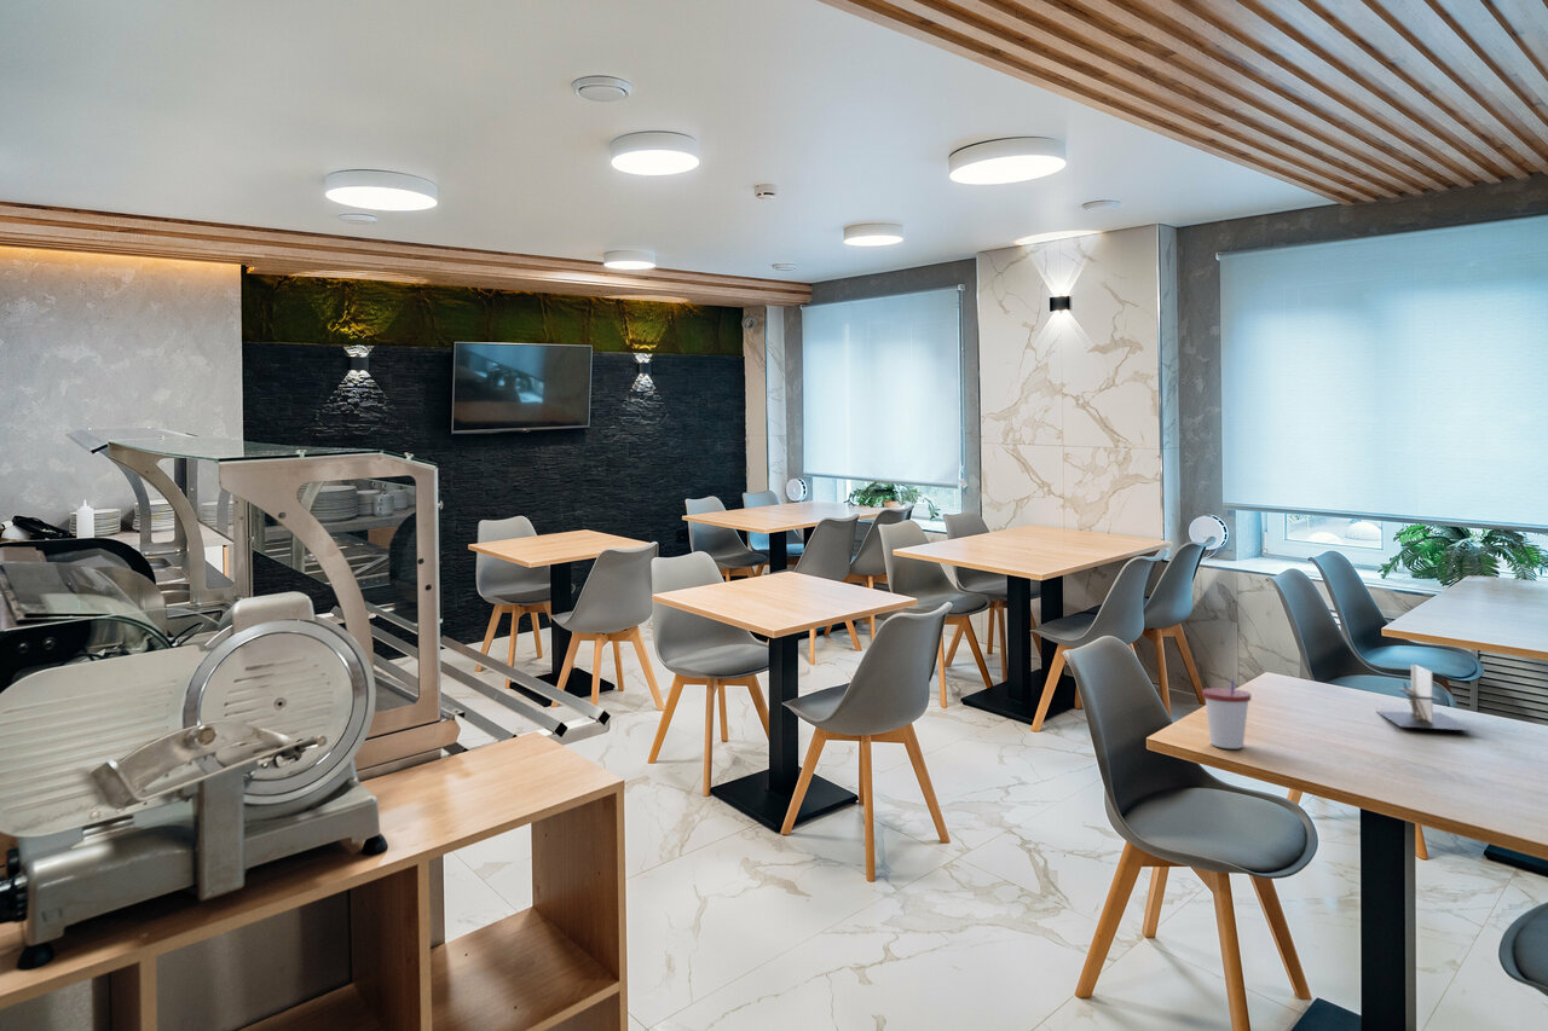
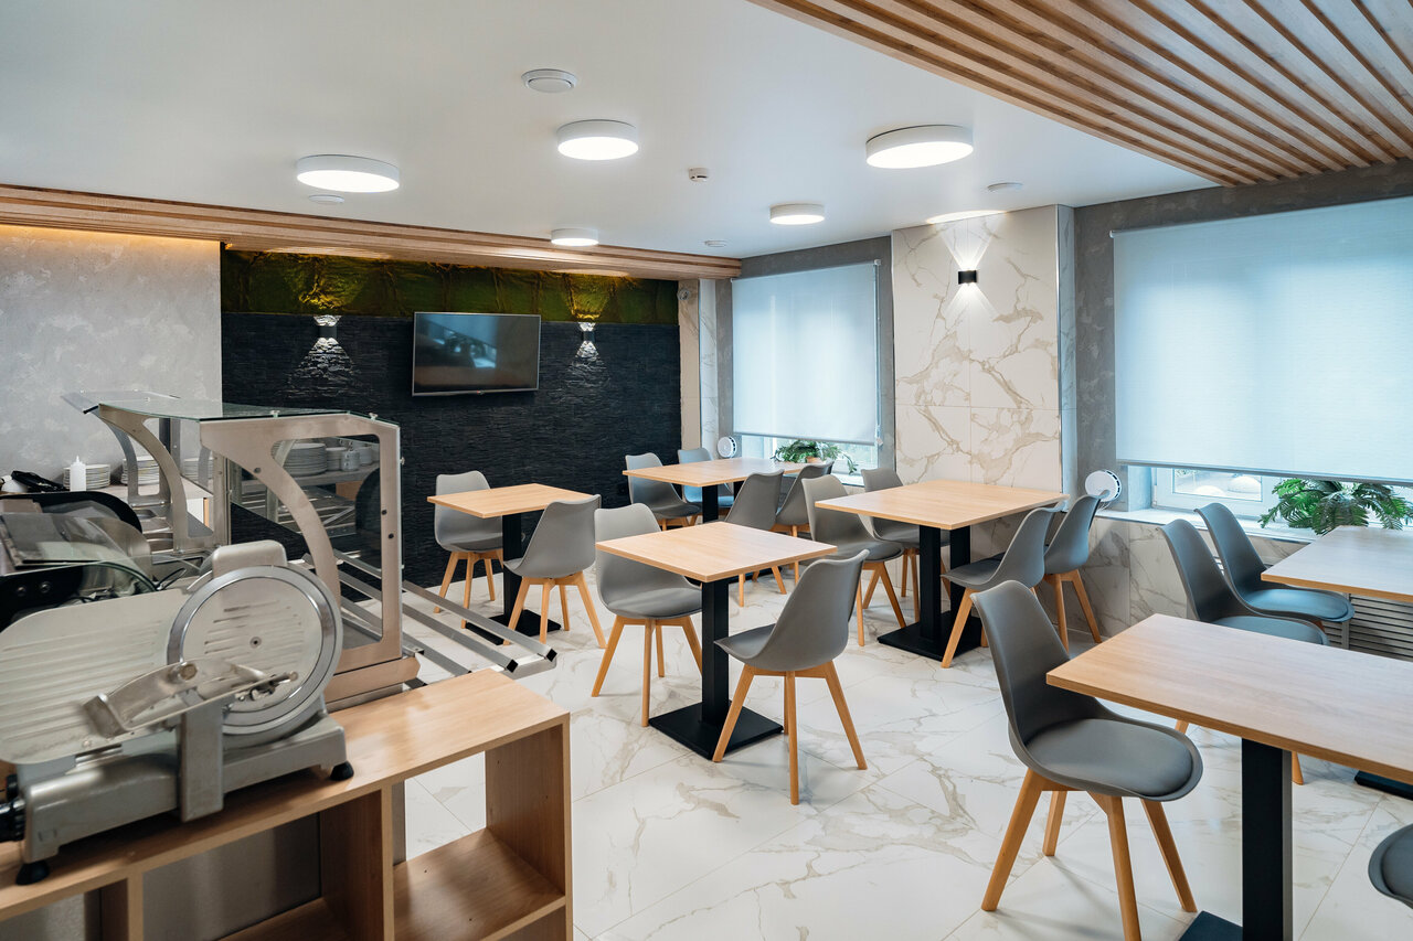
- cup [1201,678,1252,749]
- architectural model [1376,664,1474,731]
